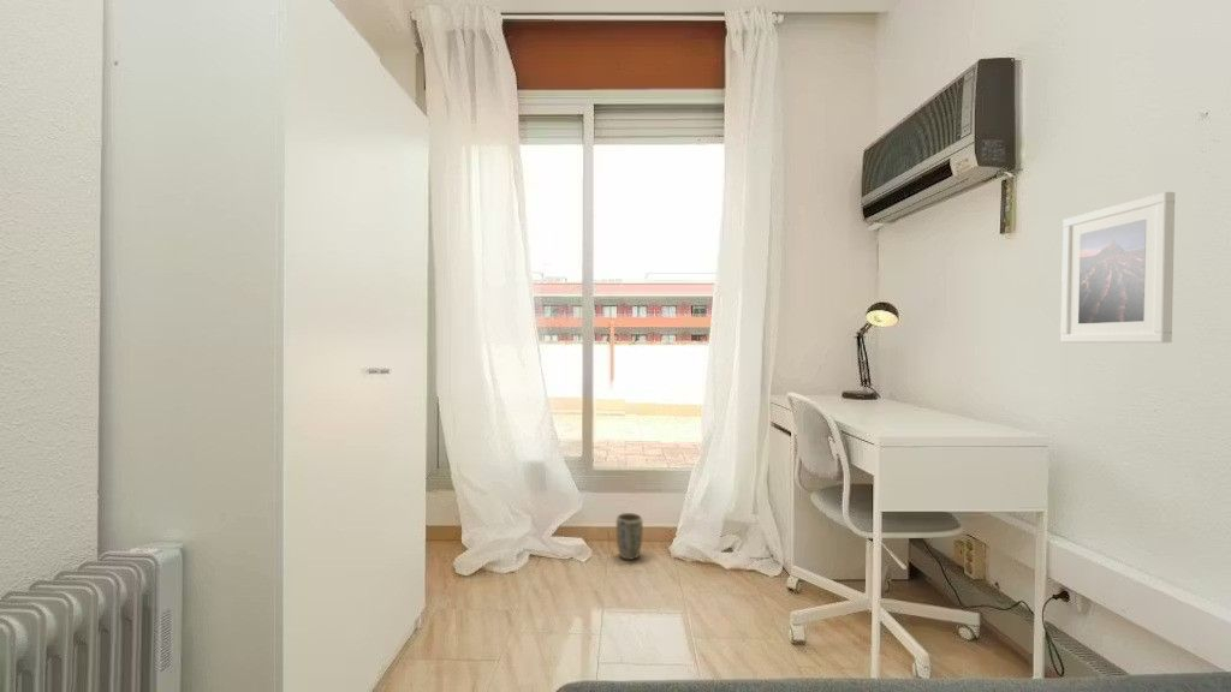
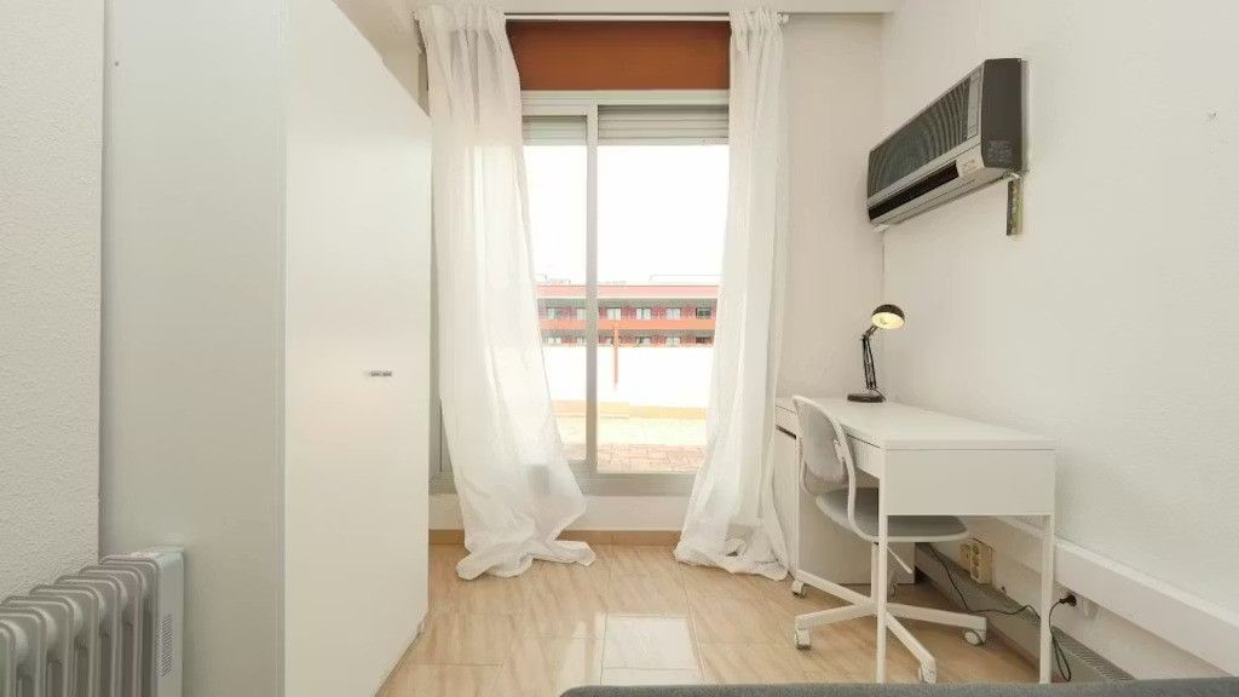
- plant pot [616,512,644,561]
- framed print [1059,191,1176,344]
